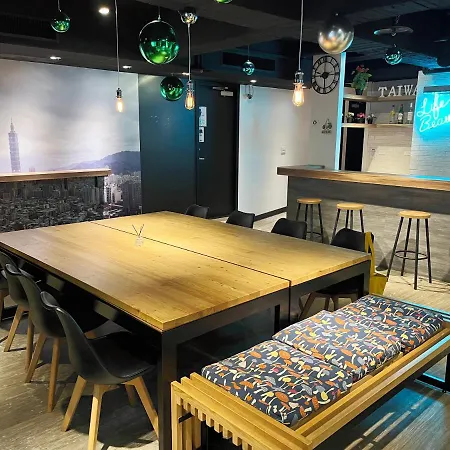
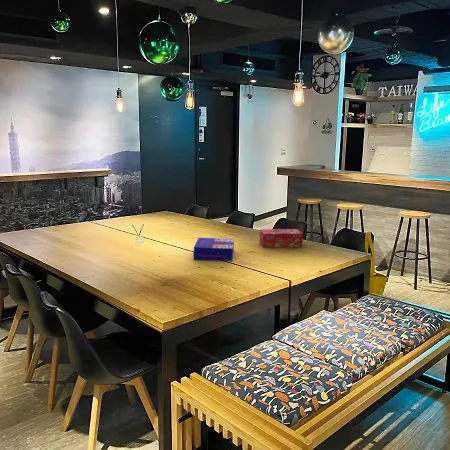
+ board game [193,237,235,262]
+ tissue box [259,228,304,248]
